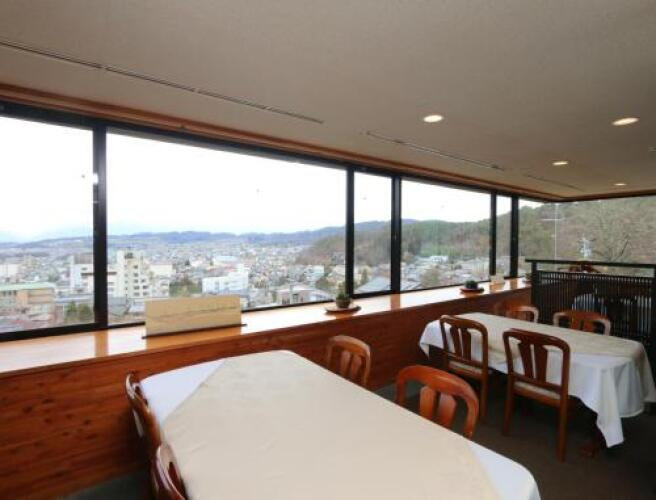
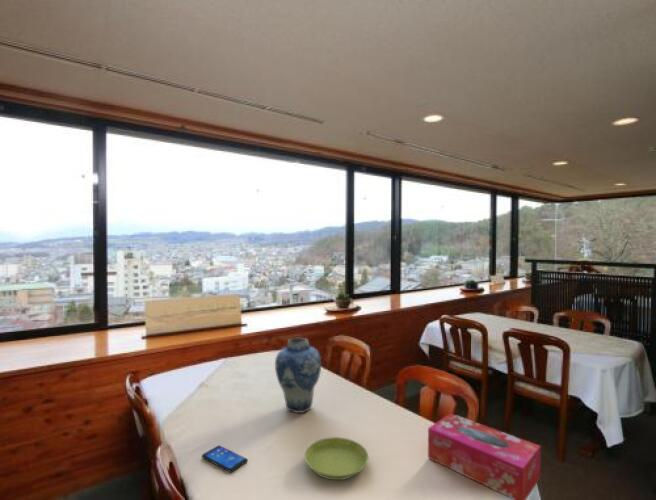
+ tissue box [427,412,542,500]
+ saucer [304,436,369,481]
+ smartphone [201,444,249,473]
+ vase [274,337,322,414]
